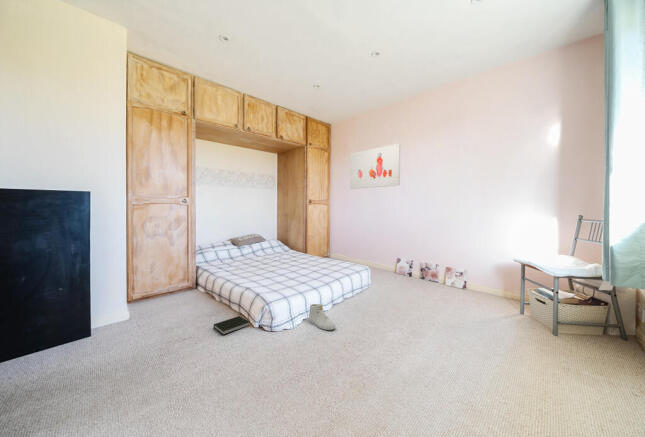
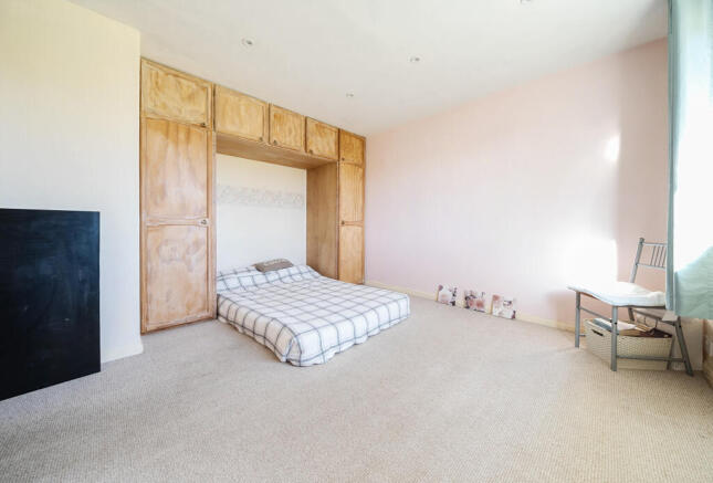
- wall art [349,143,401,190]
- sneaker [307,303,337,331]
- book [213,315,250,336]
